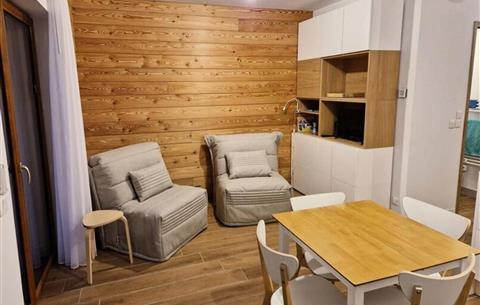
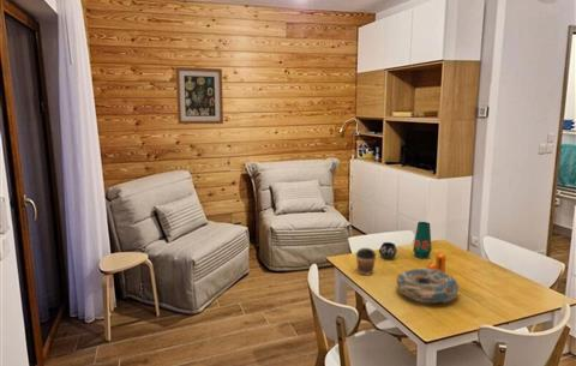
+ decorative bowl [396,268,461,305]
+ wall art [175,66,224,125]
+ coffee cup [355,247,377,276]
+ pepper shaker [426,252,448,274]
+ vase [378,221,433,260]
